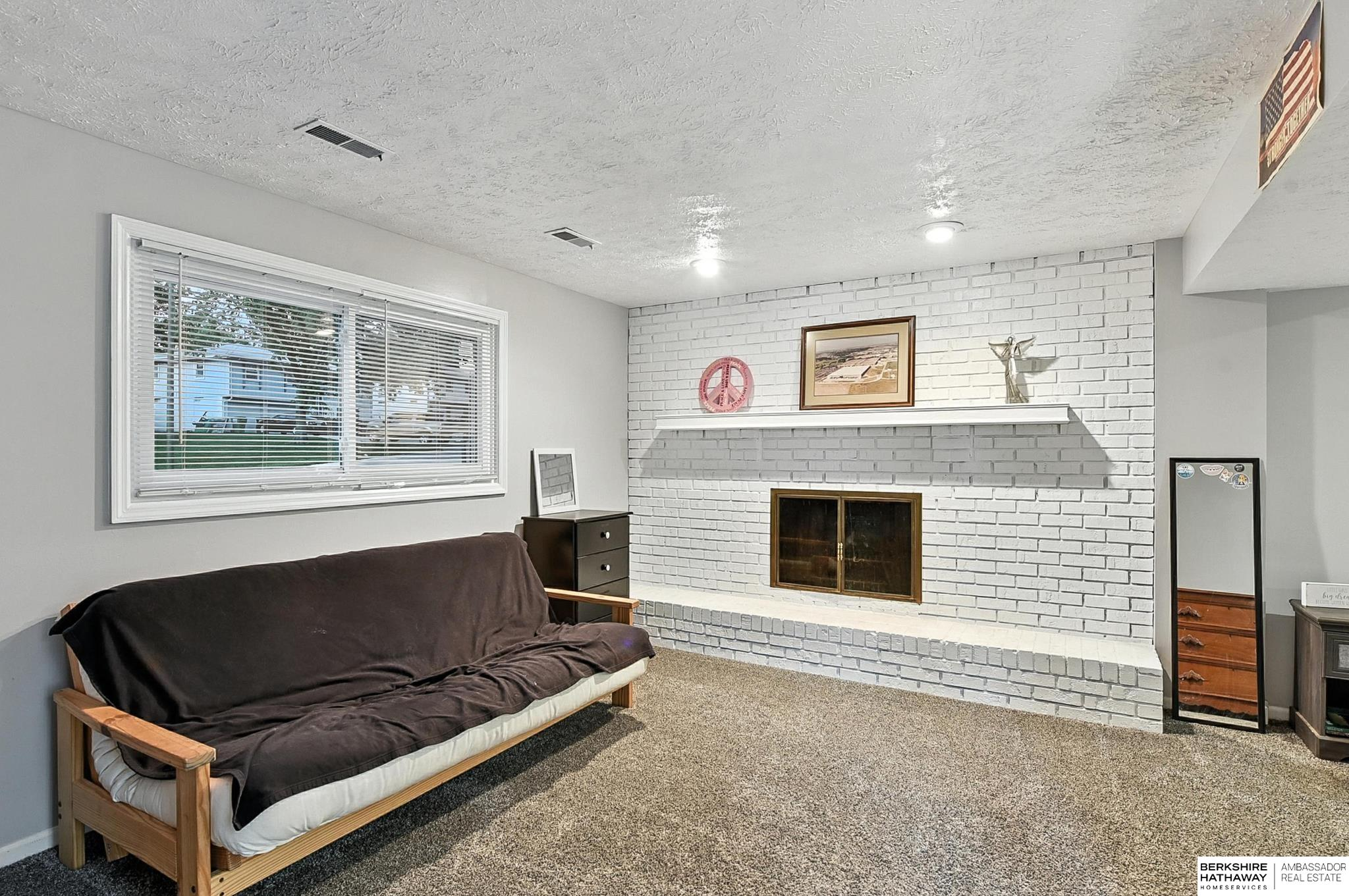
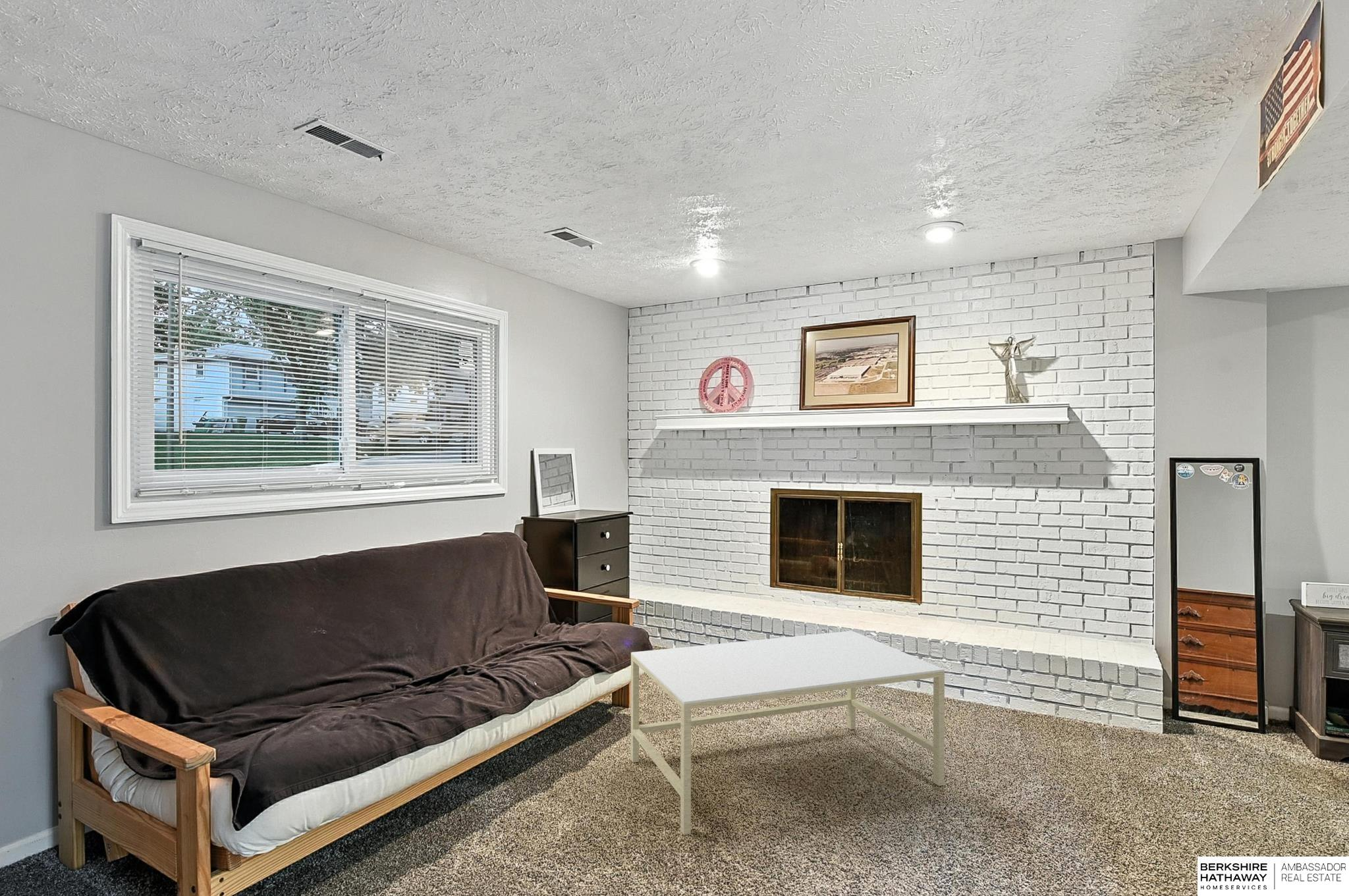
+ coffee table [630,630,945,835]
